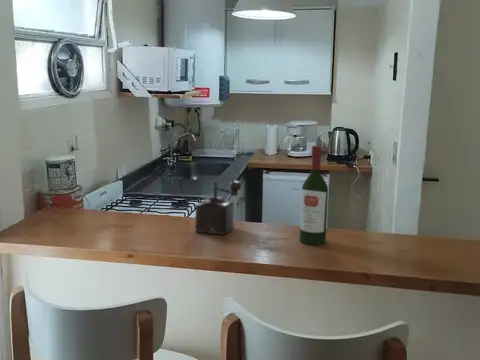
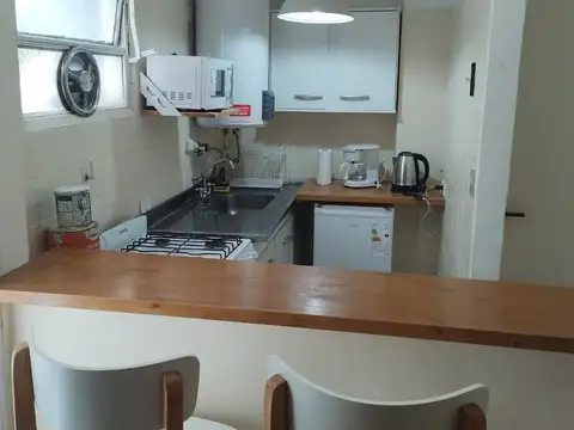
- wine bottle [299,145,329,246]
- pepper mill [194,180,242,236]
